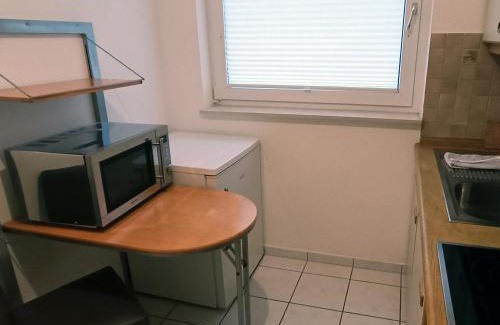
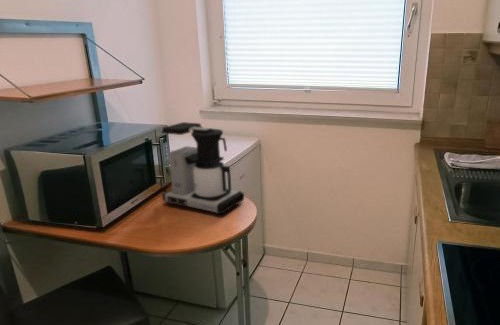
+ coffee maker [160,121,245,215]
